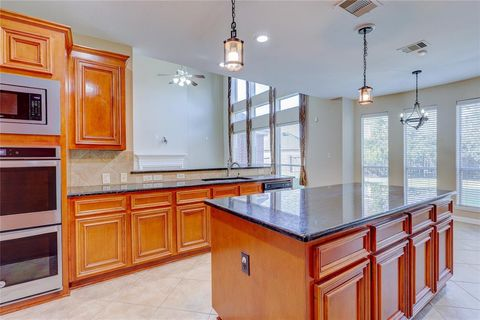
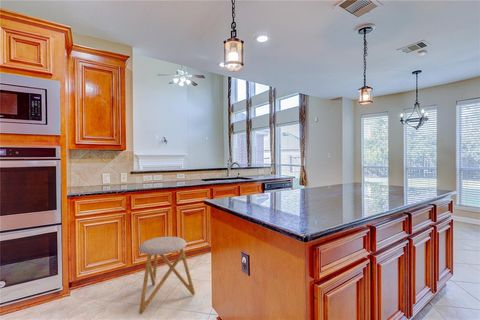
+ stool [138,236,196,315]
